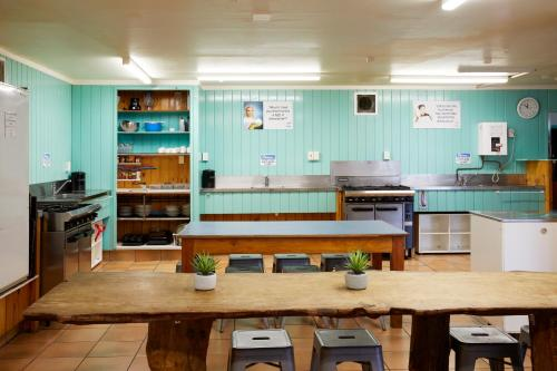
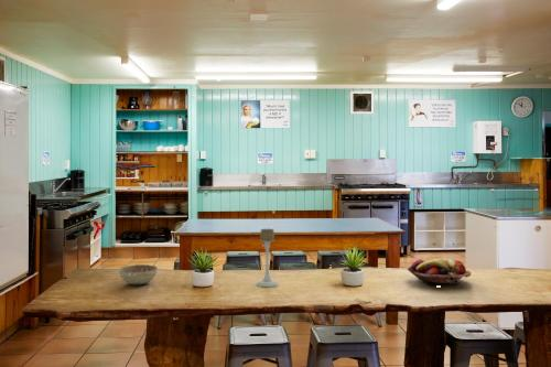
+ candle holder [255,228,280,288]
+ decorative bowl [117,263,159,285]
+ fruit basket [407,257,472,288]
